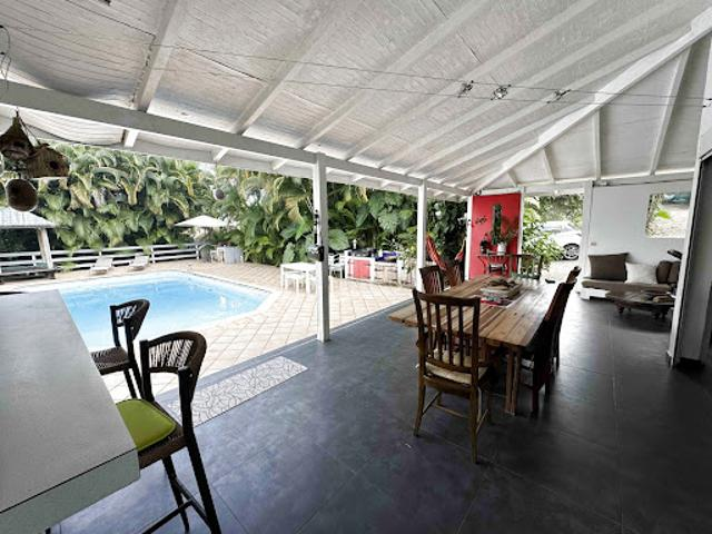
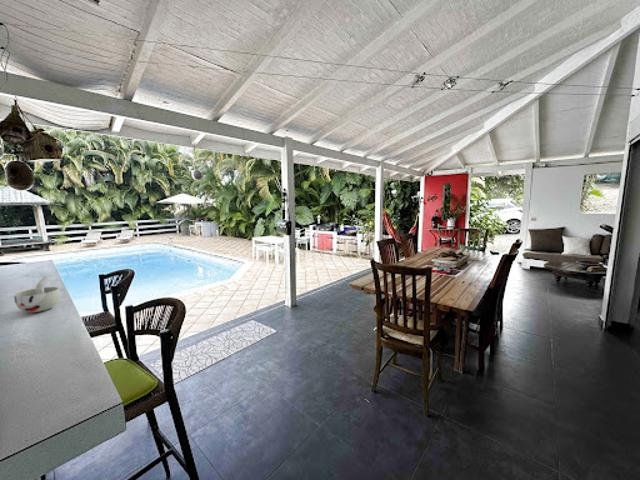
+ cup [13,276,61,313]
